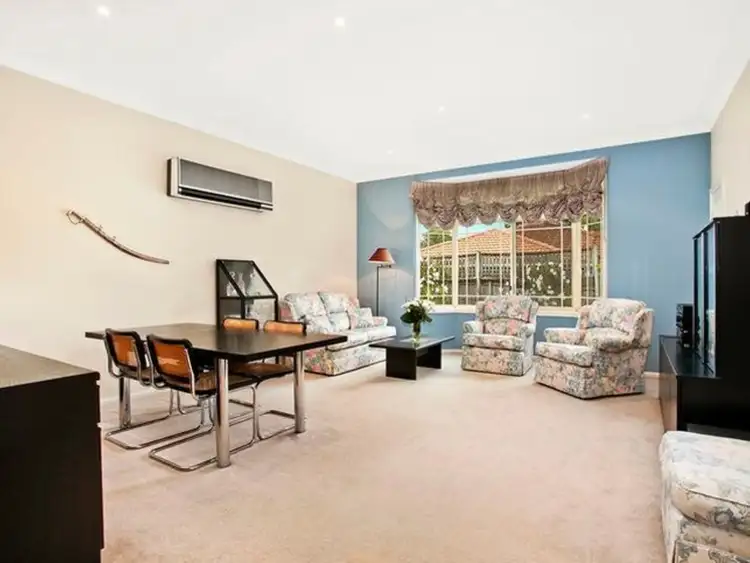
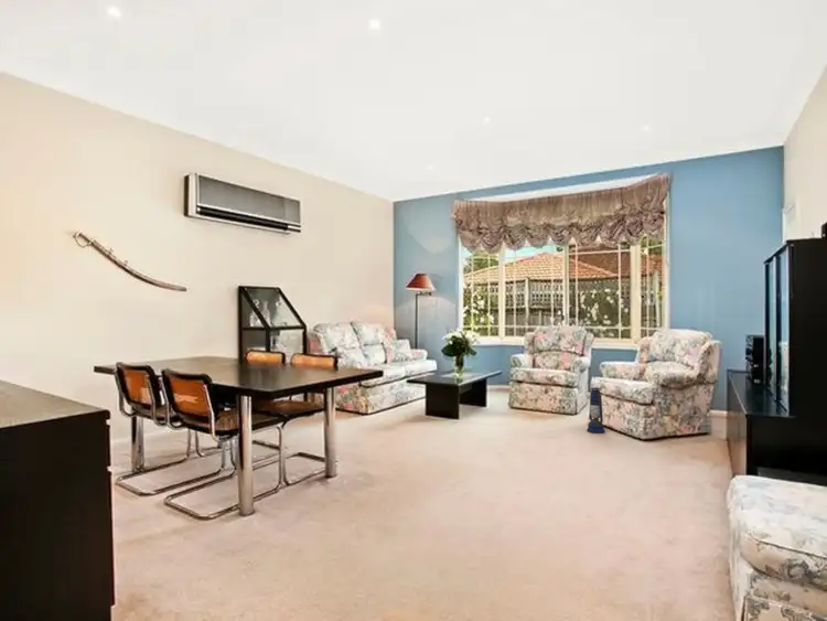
+ lantern [586,384,606,435]
